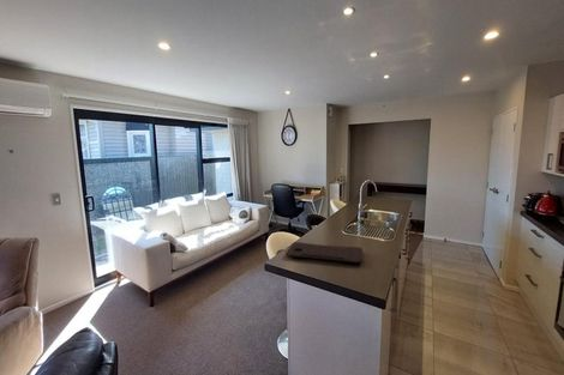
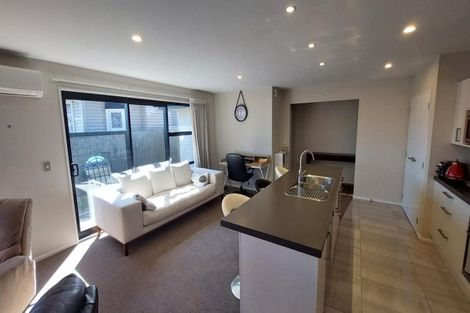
- cutting board [284,241,364,265]
